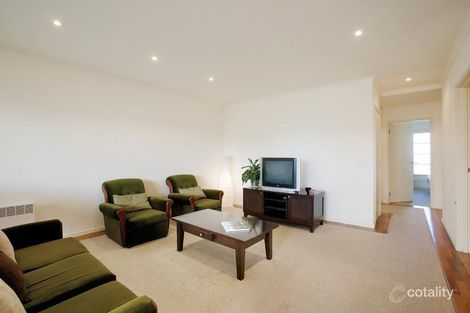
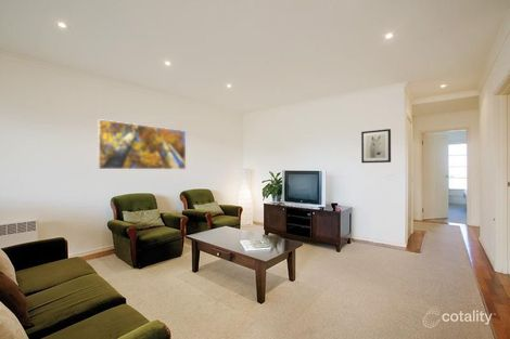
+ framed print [97,118,187,170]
+ wall art [360,128,392,164]
